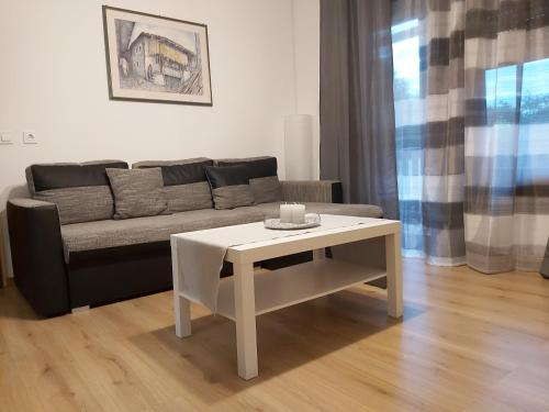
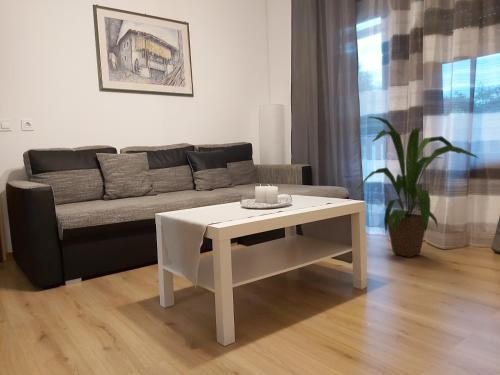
+ house plant [356,116,479,258]
